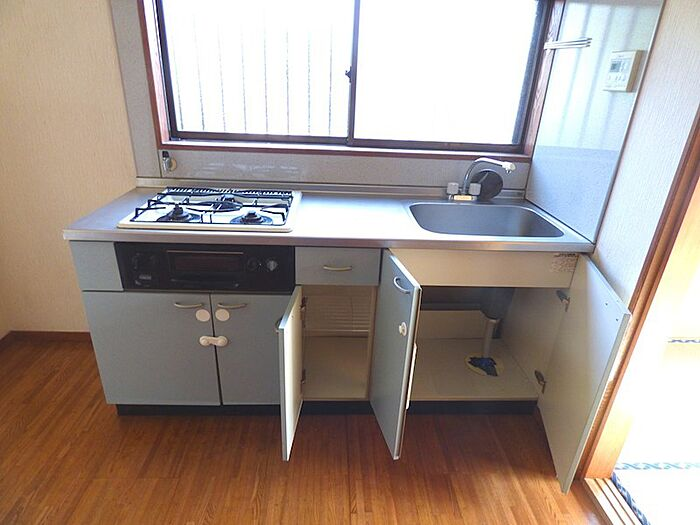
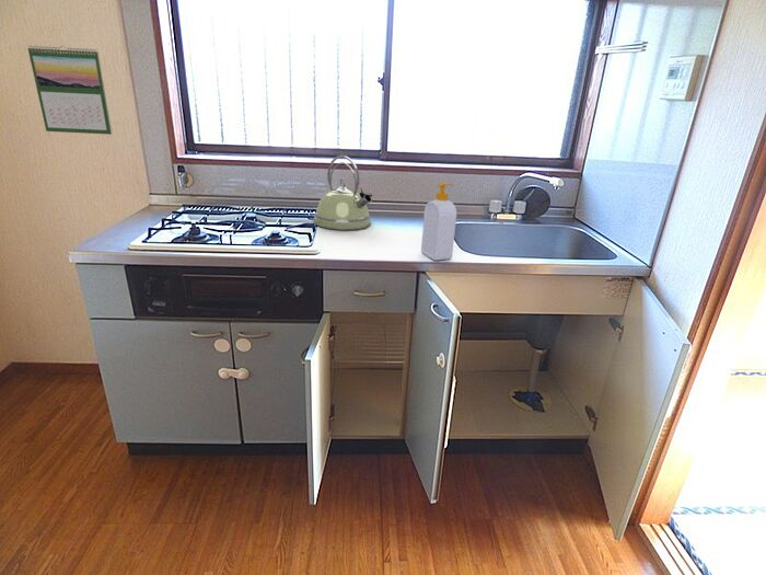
+ calendar [26,45,113,136]
+ soap bottle [420,182,457,262]
+ kettle [313,154,373,231]
